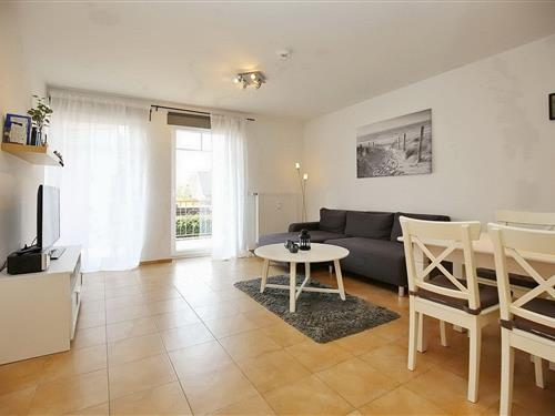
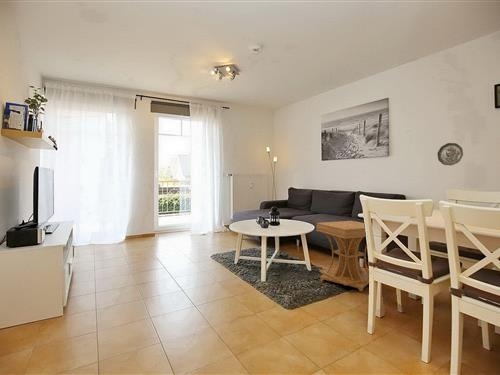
+ side table [315,220,370,292]
+ decorative plate [436,142,464,166]
